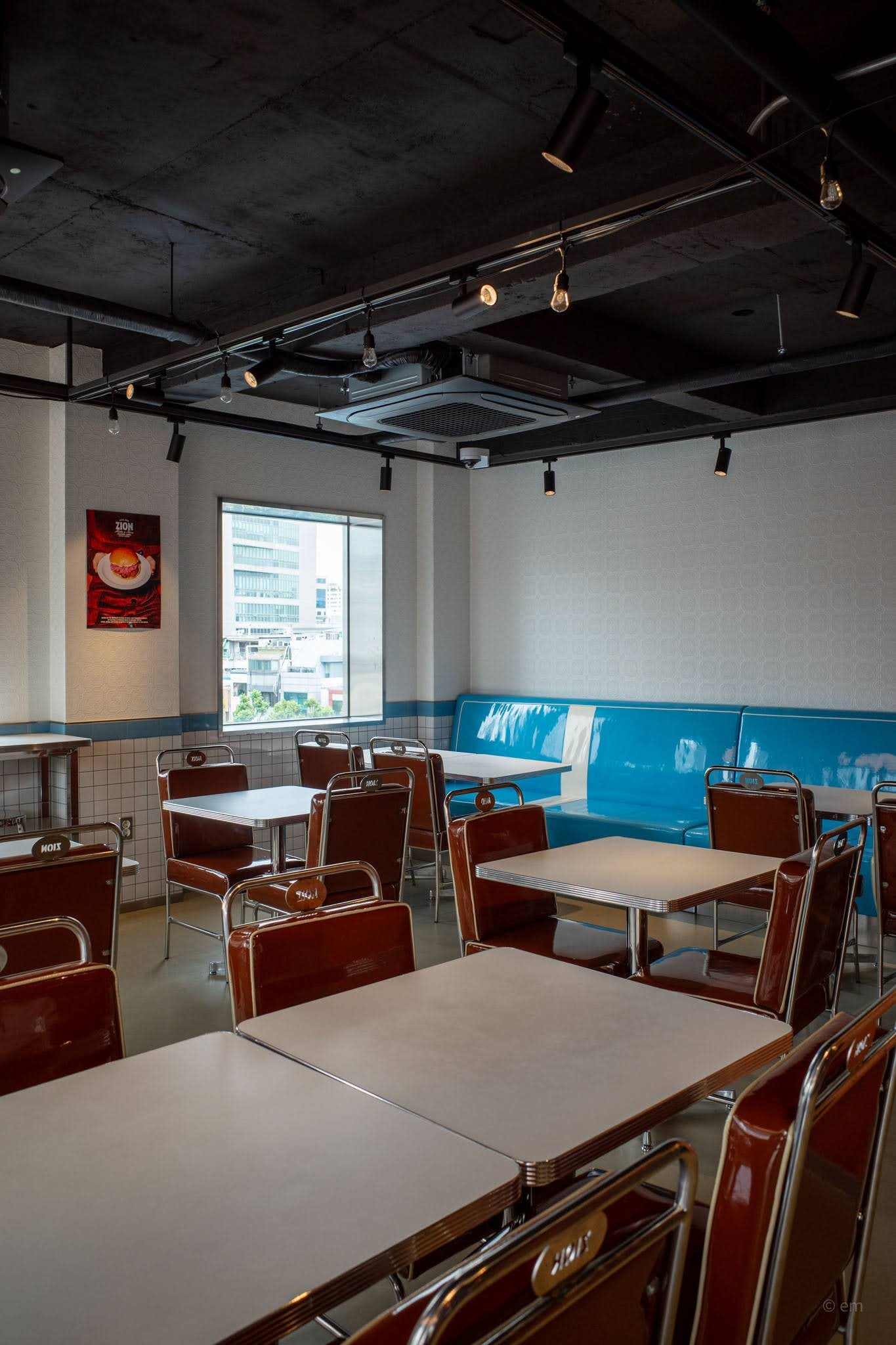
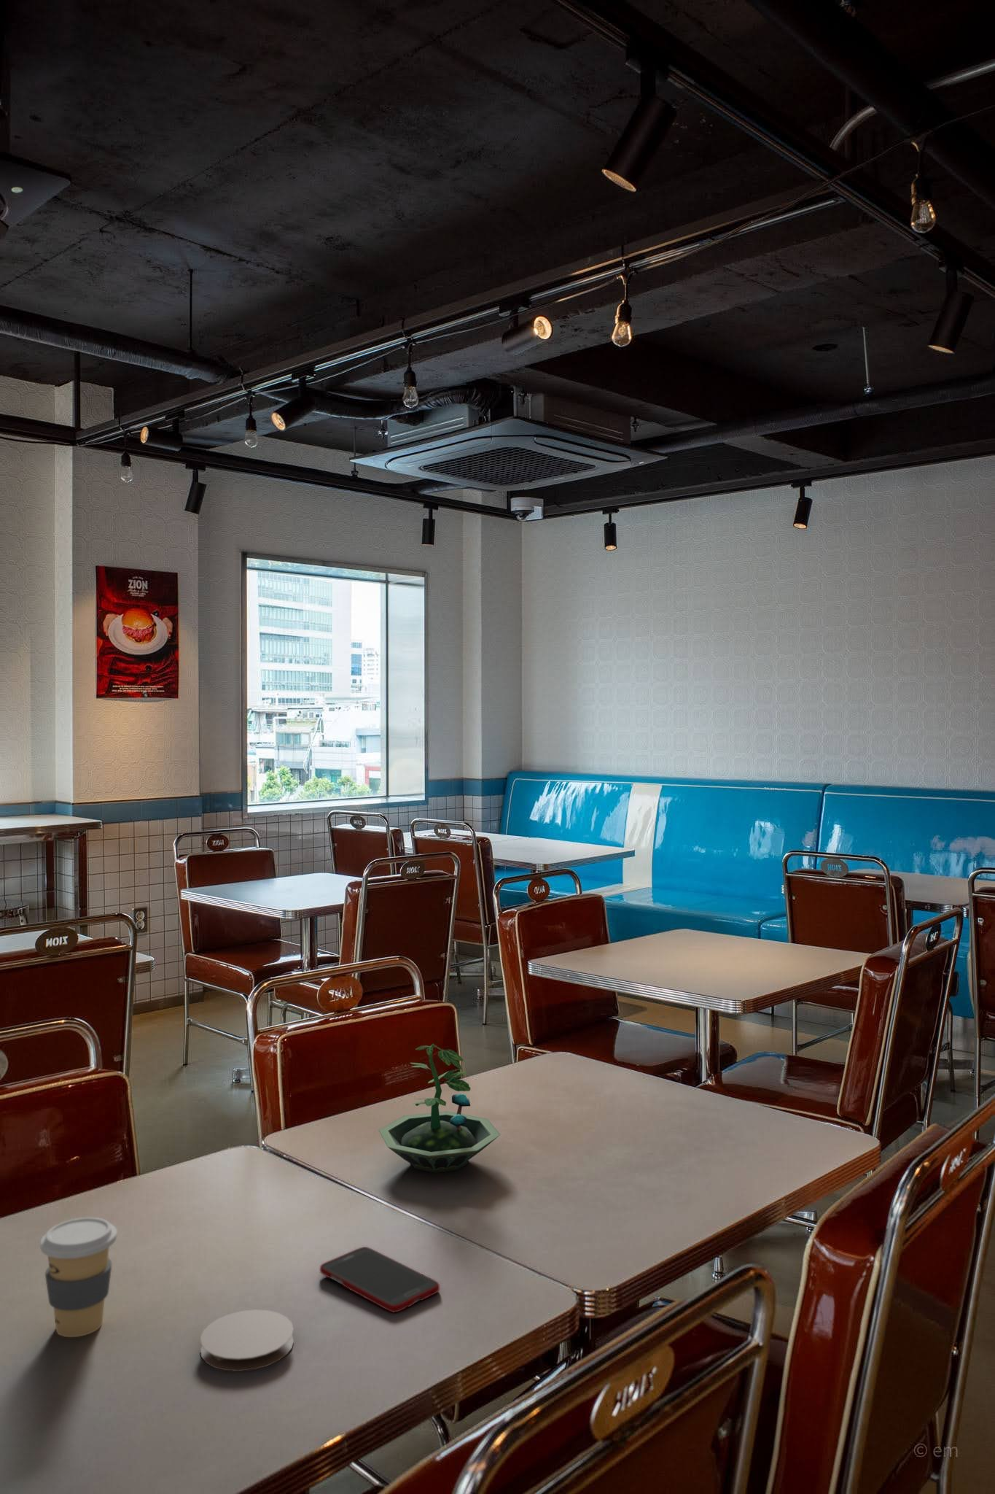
+ cell phone [320,1246,440,1313]
+ coaster [200,1308,294,1372]
+ coffee cup [39,1216,118,1337]
+ terrarium [378,1043,502,1174]
